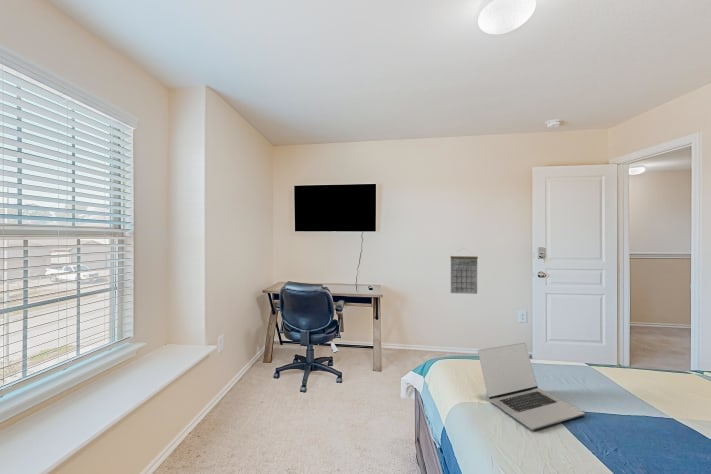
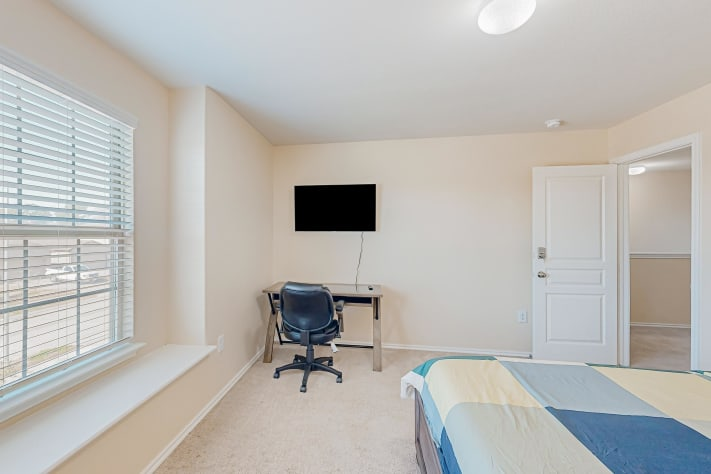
- calendar [449,247,479,295]
- laptop [477,342,586,431]
